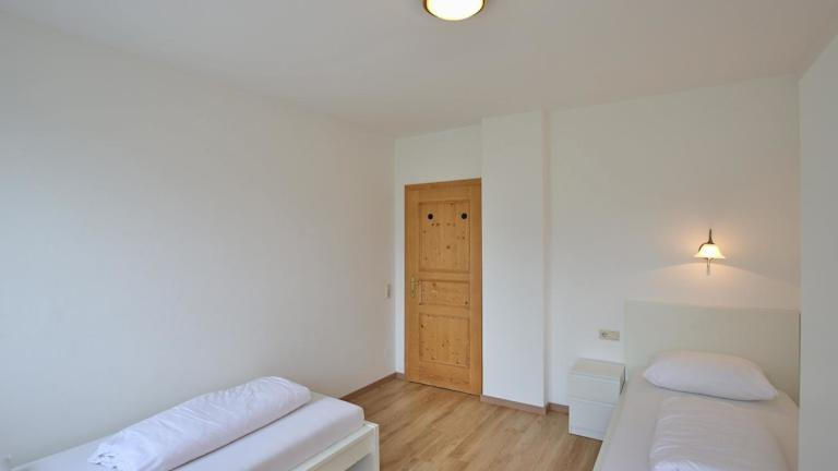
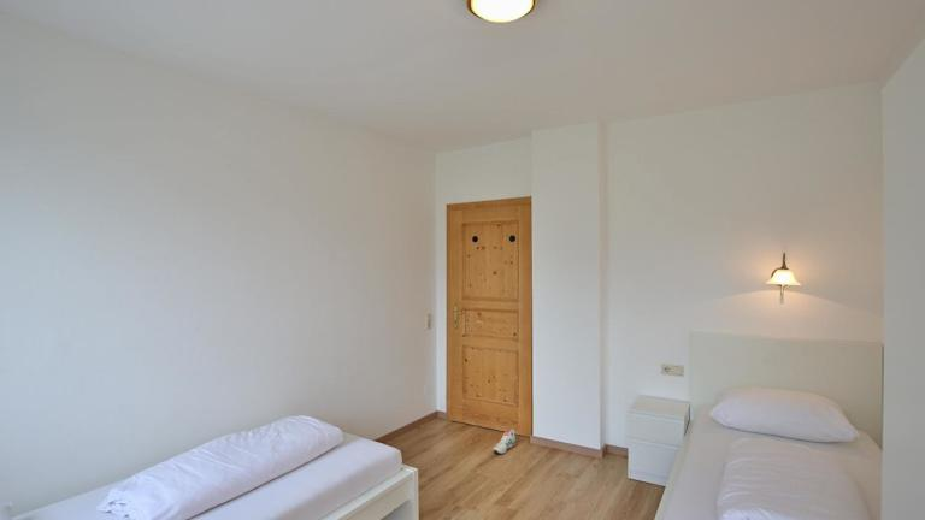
+ shoe [493,429,517,455]
